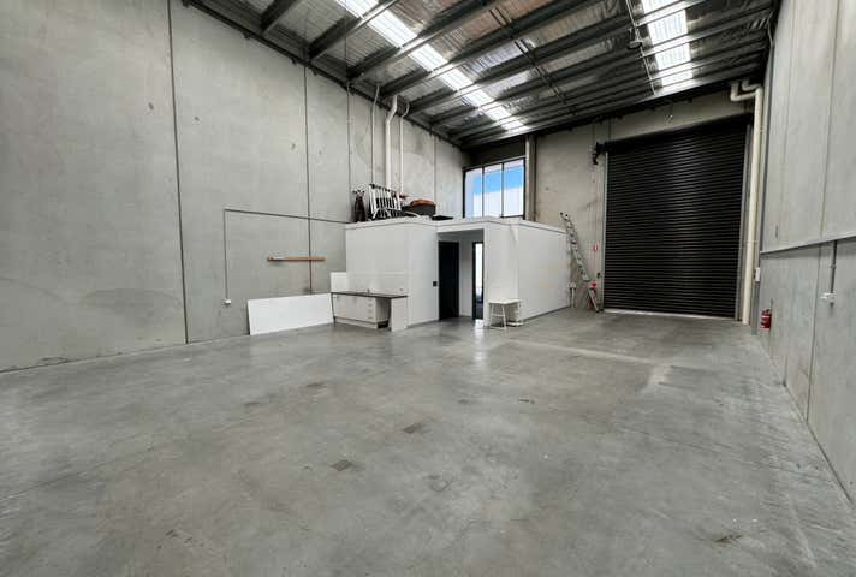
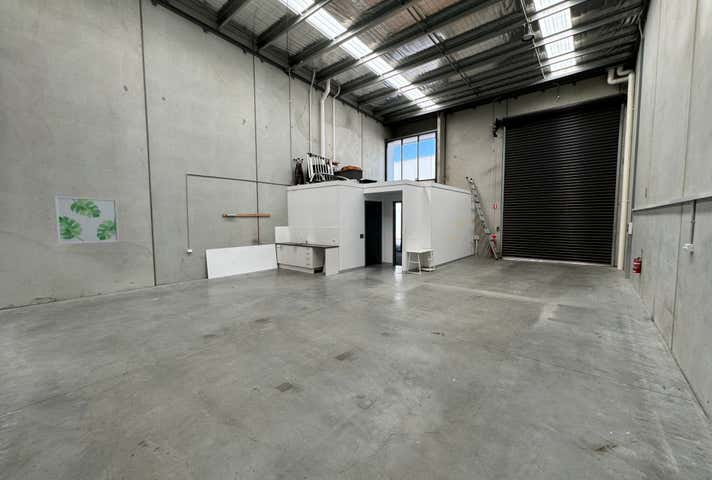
+ wall art [54,195,120,245]
